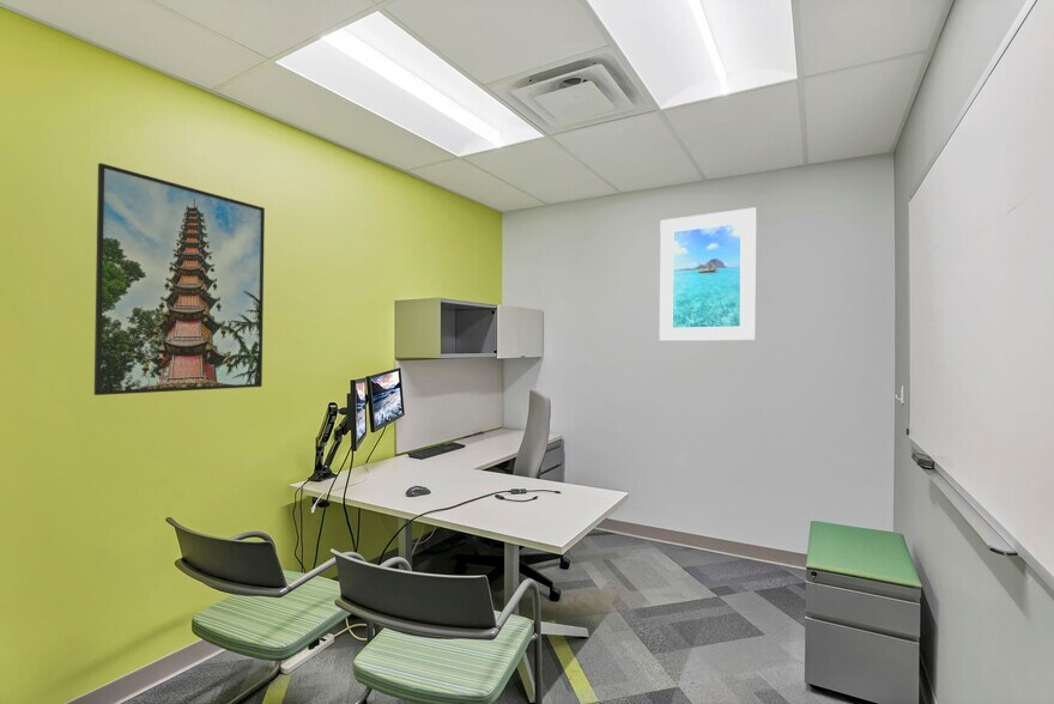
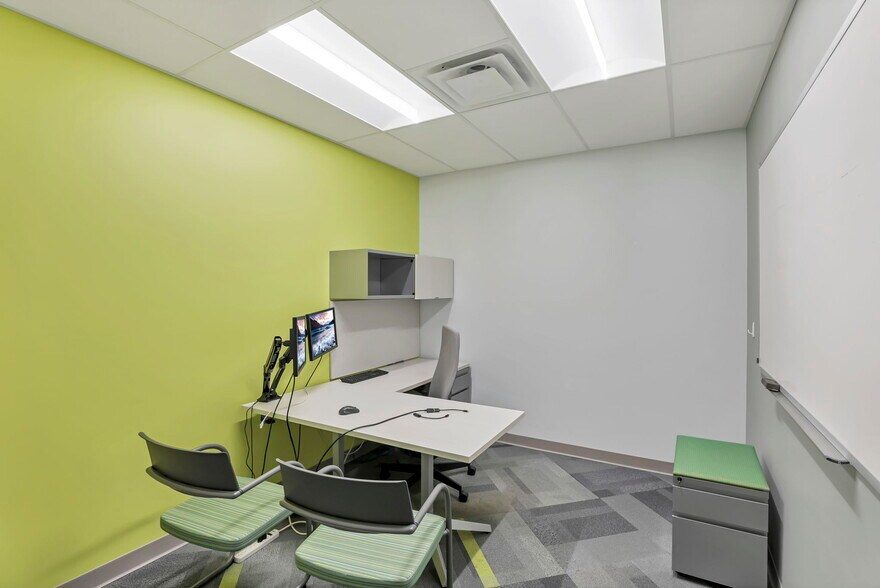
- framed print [93,162,266,396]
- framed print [659,206,757,342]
